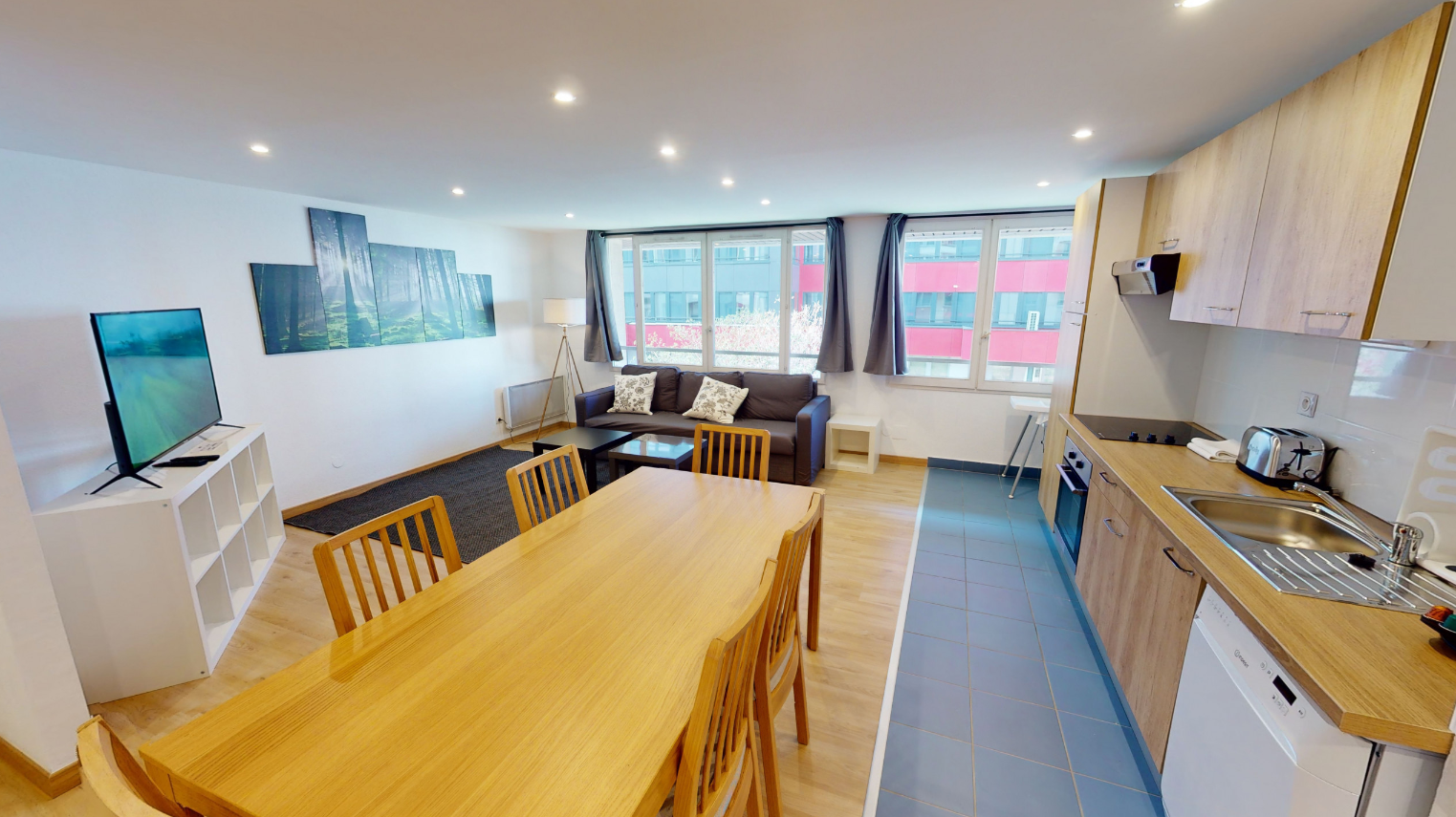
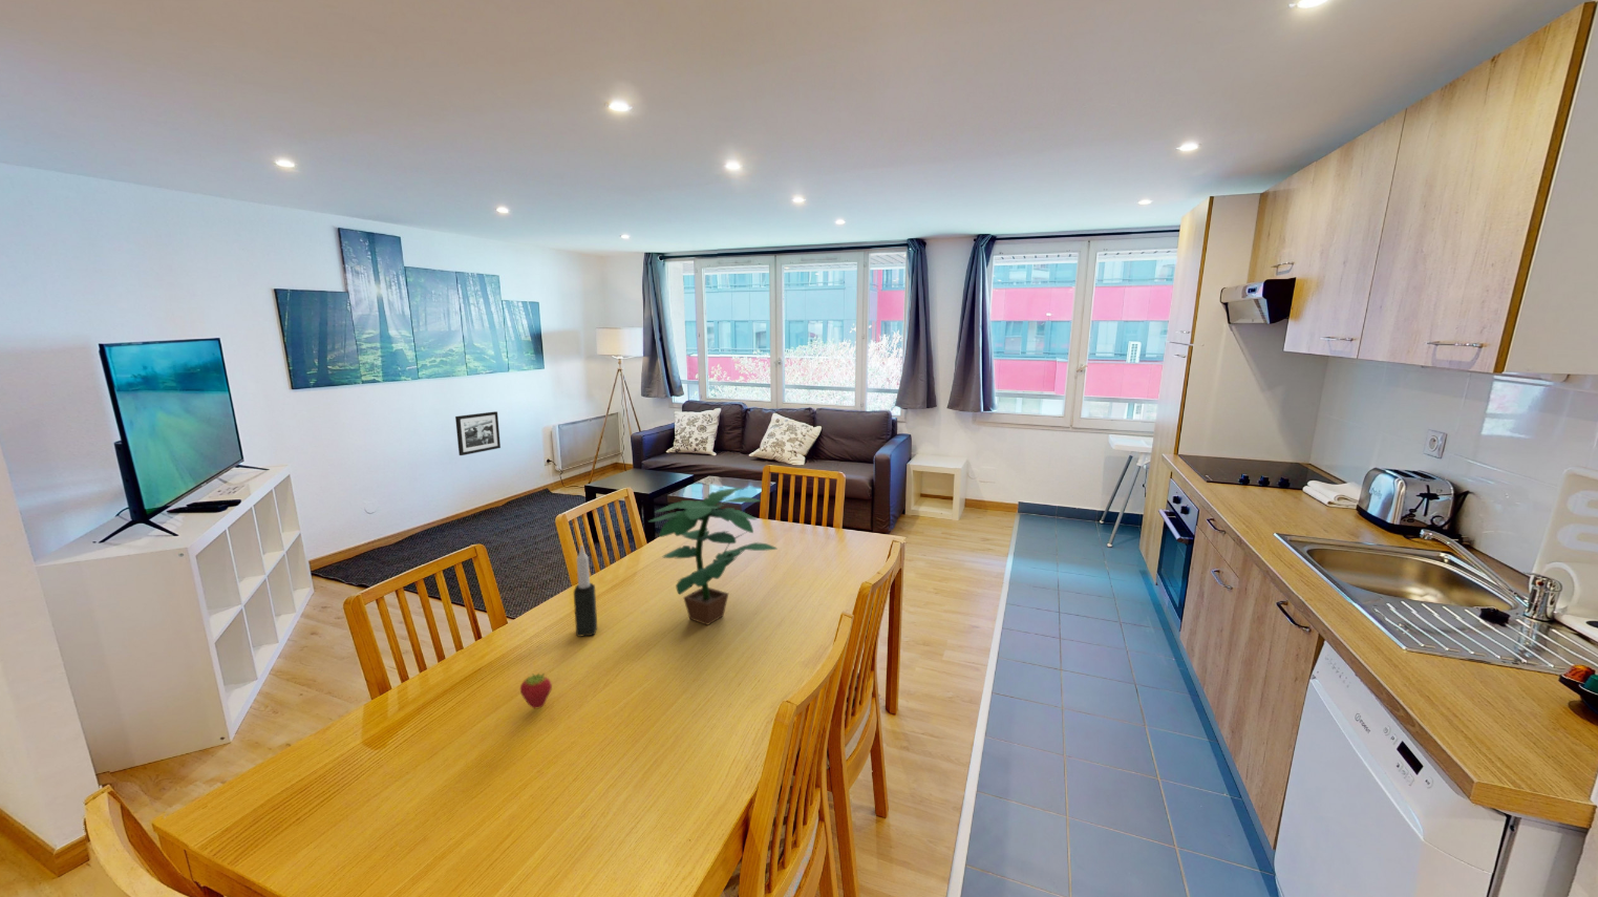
+ potted plant [648,486,778,626]
+ picture frame [454,411,502,457]
+ fruit [519,673,553,709]
+ candle [573,545,598,638]
